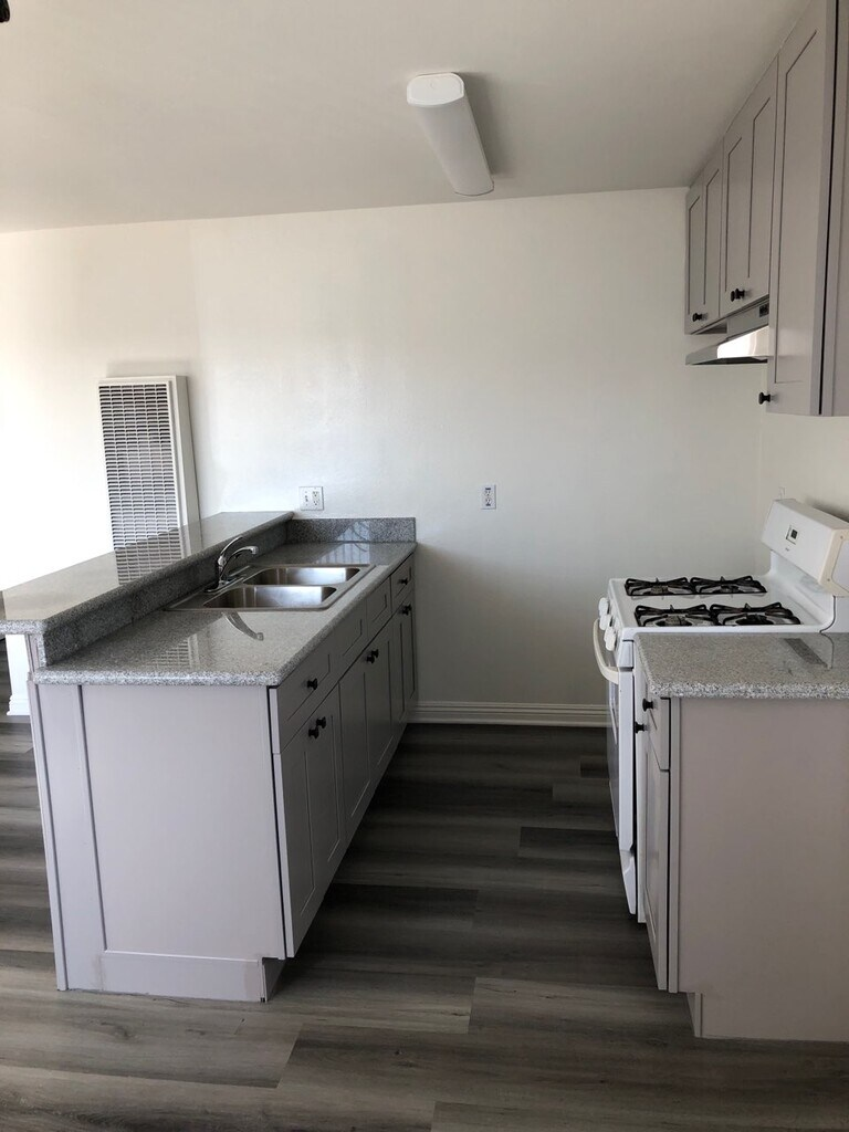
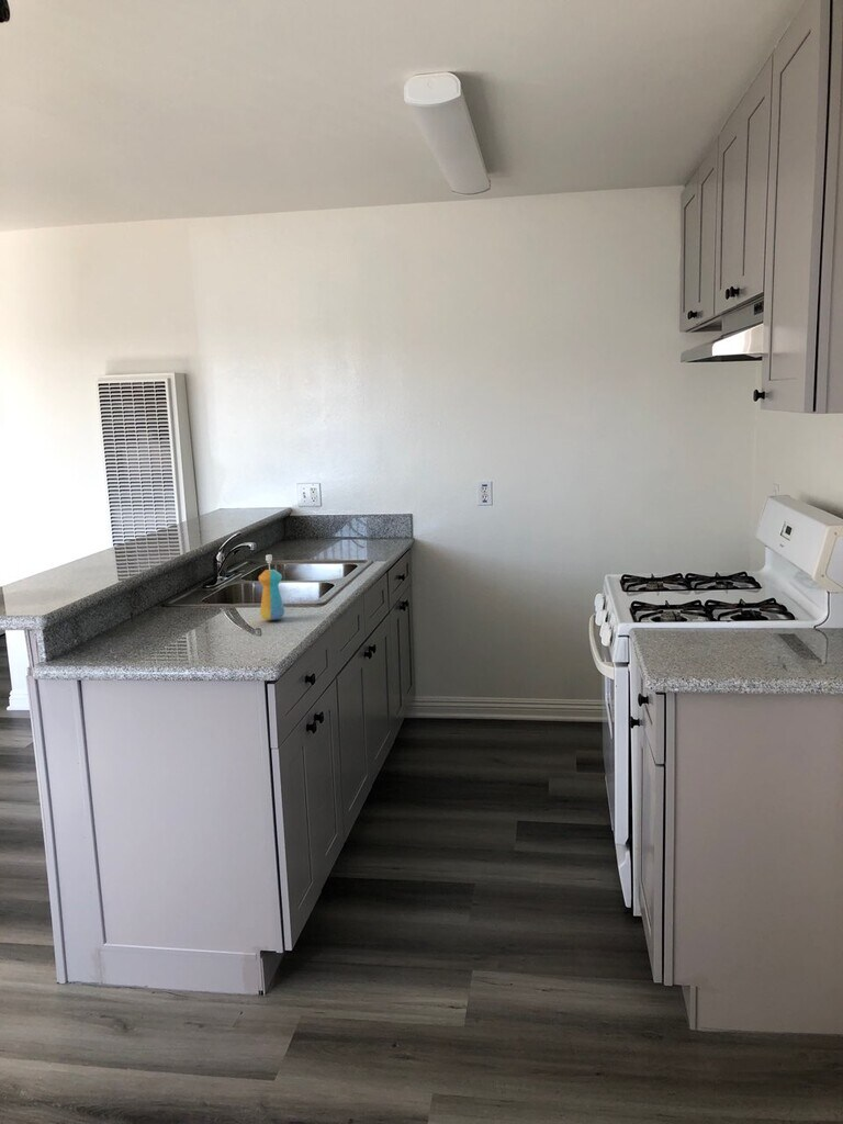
+ soap dispenser [258,553,285,621]
